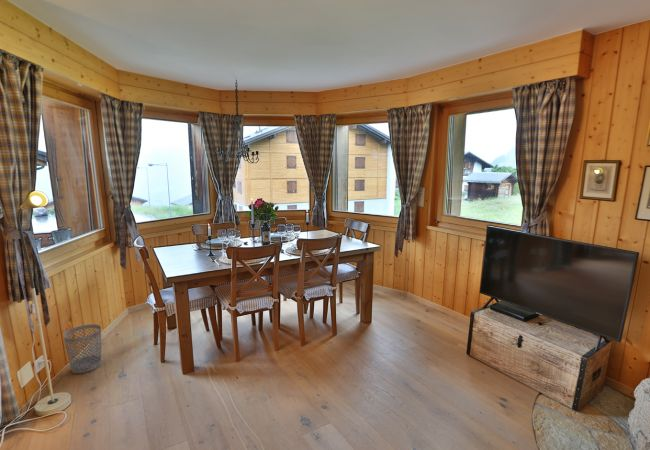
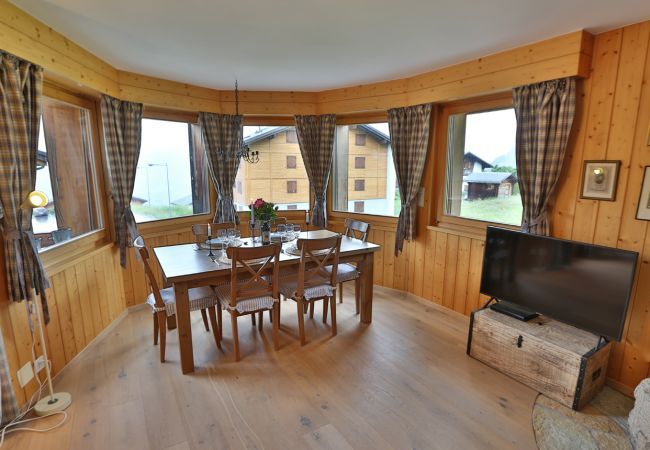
- wastebasket [62,323,102,374]
